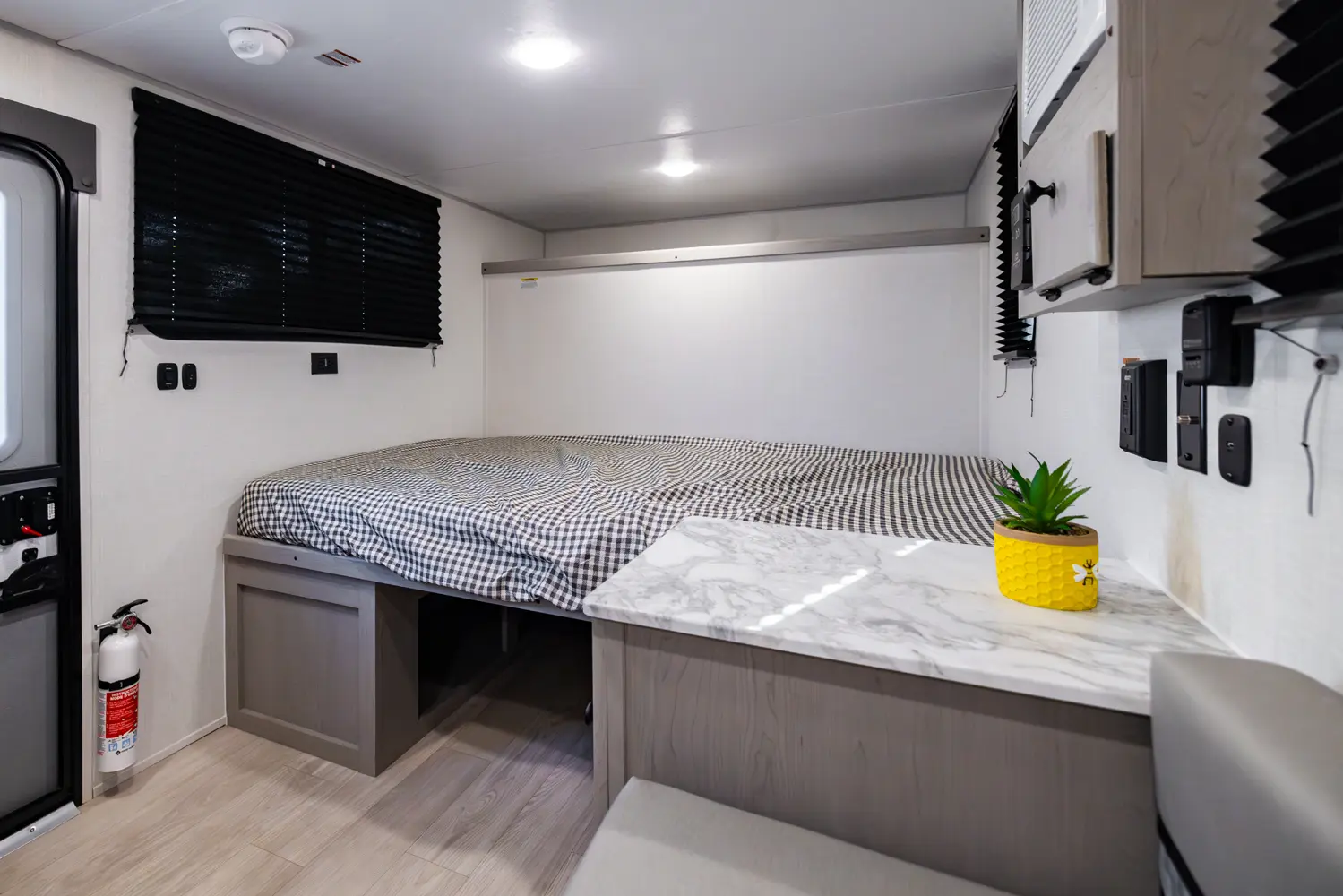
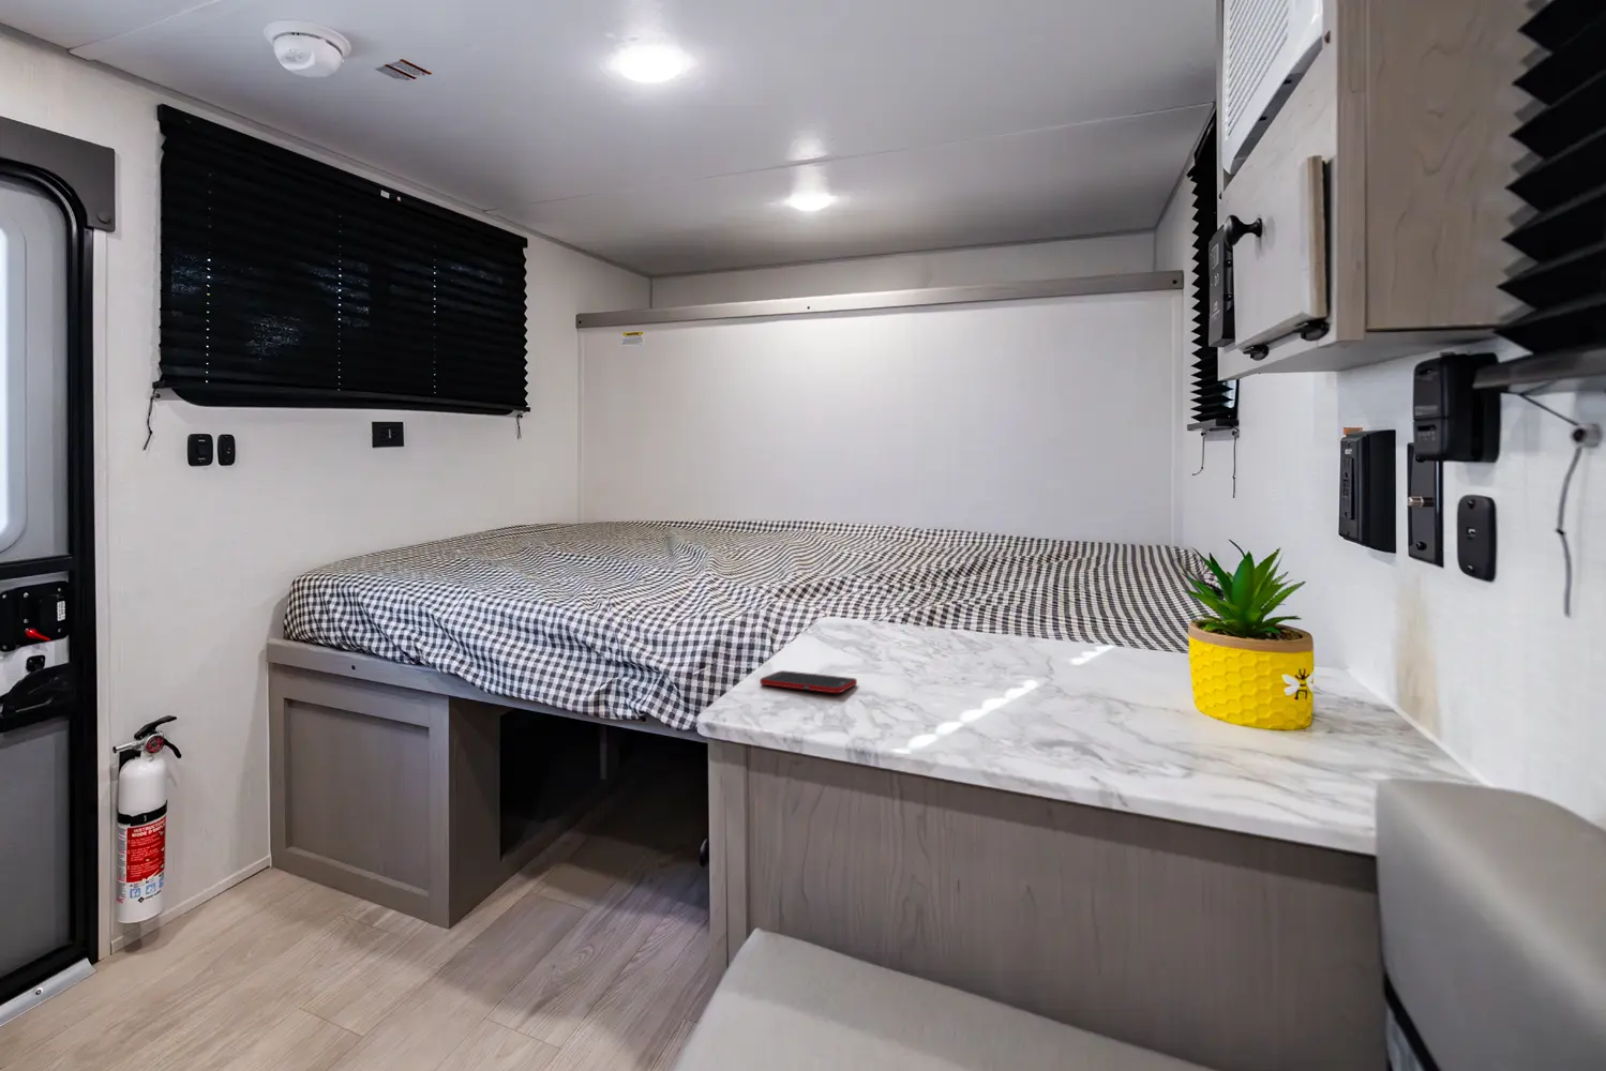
+ cell phone [758,669,859,694]
